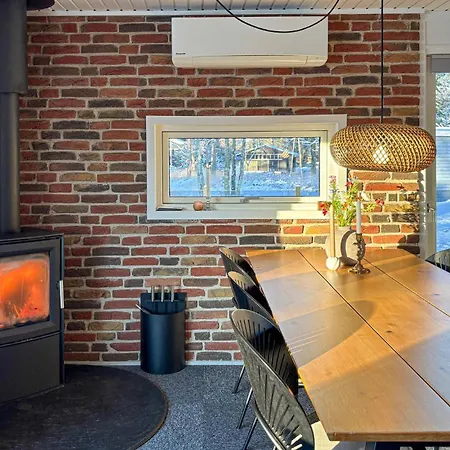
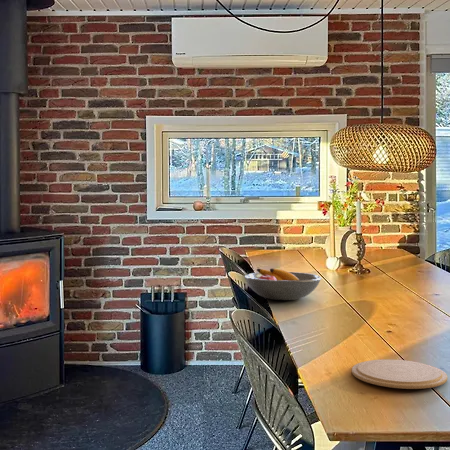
+ plate [351,358,448,390]
+ fruit bowl [243,268,322,301]
